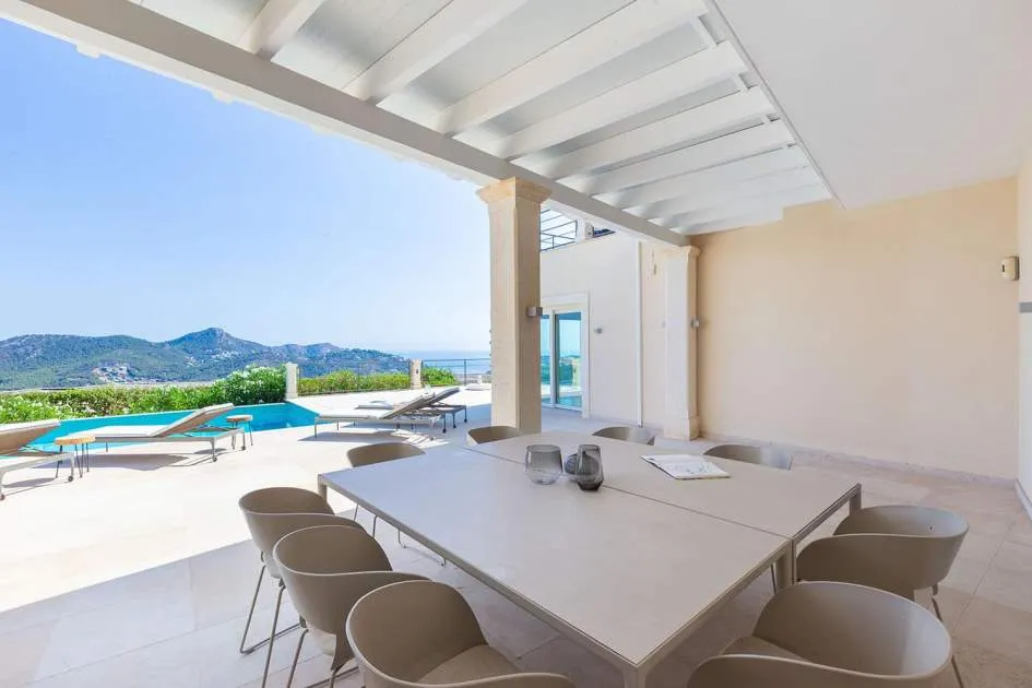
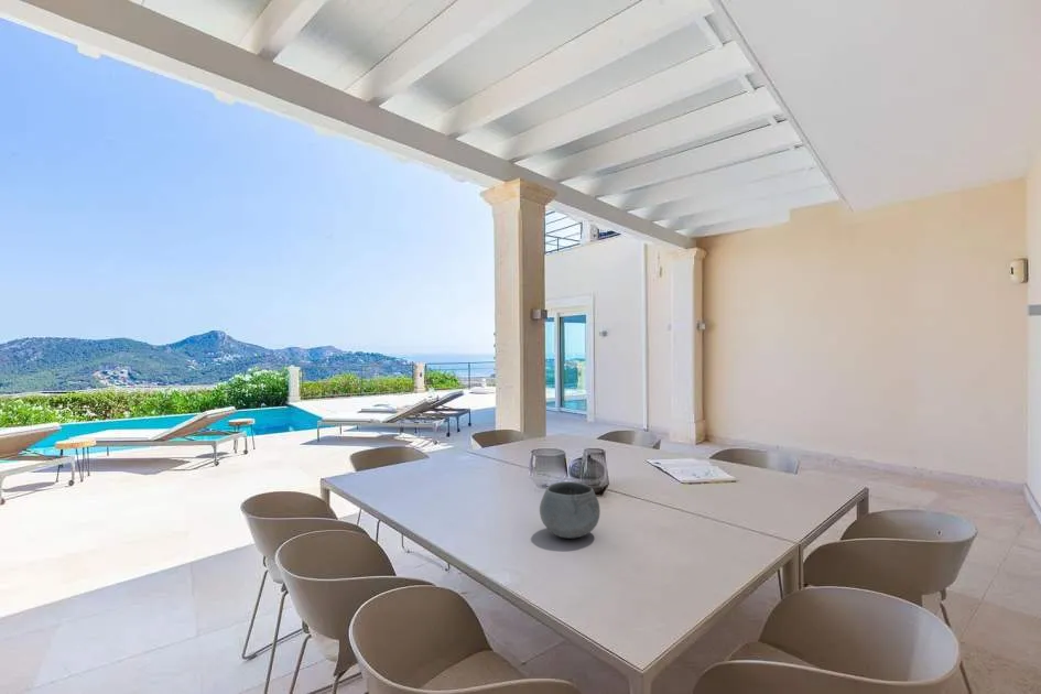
+ bowl [539,480,601,540]
